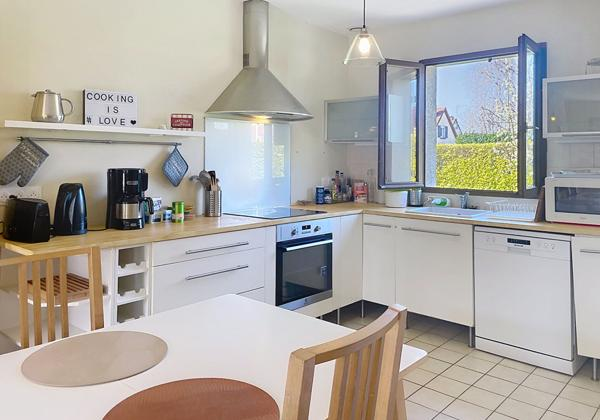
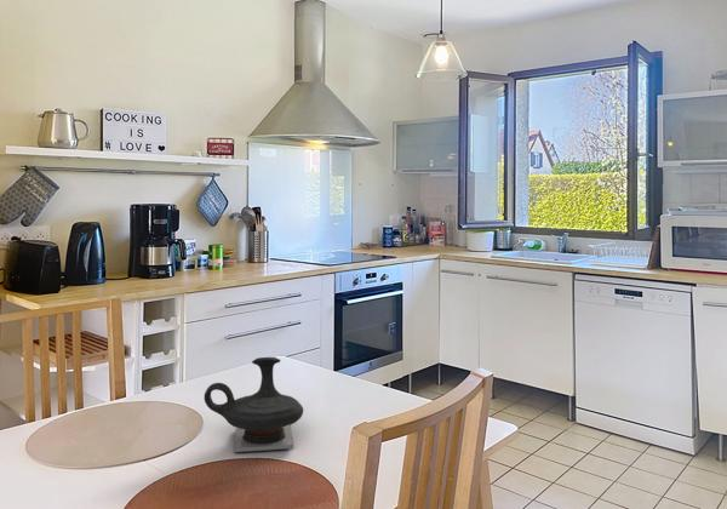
+ teapot [204,356,304,453]
